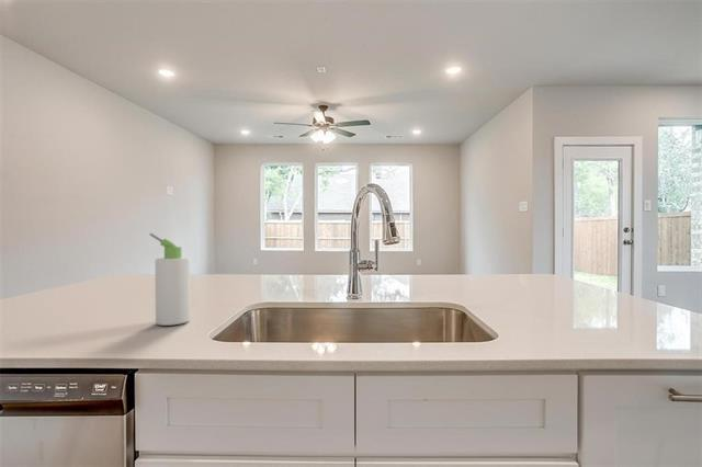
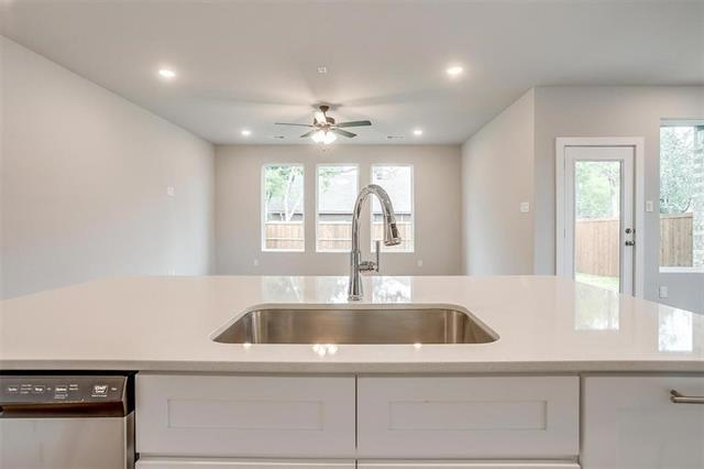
- bottle [149,232,192,327]
